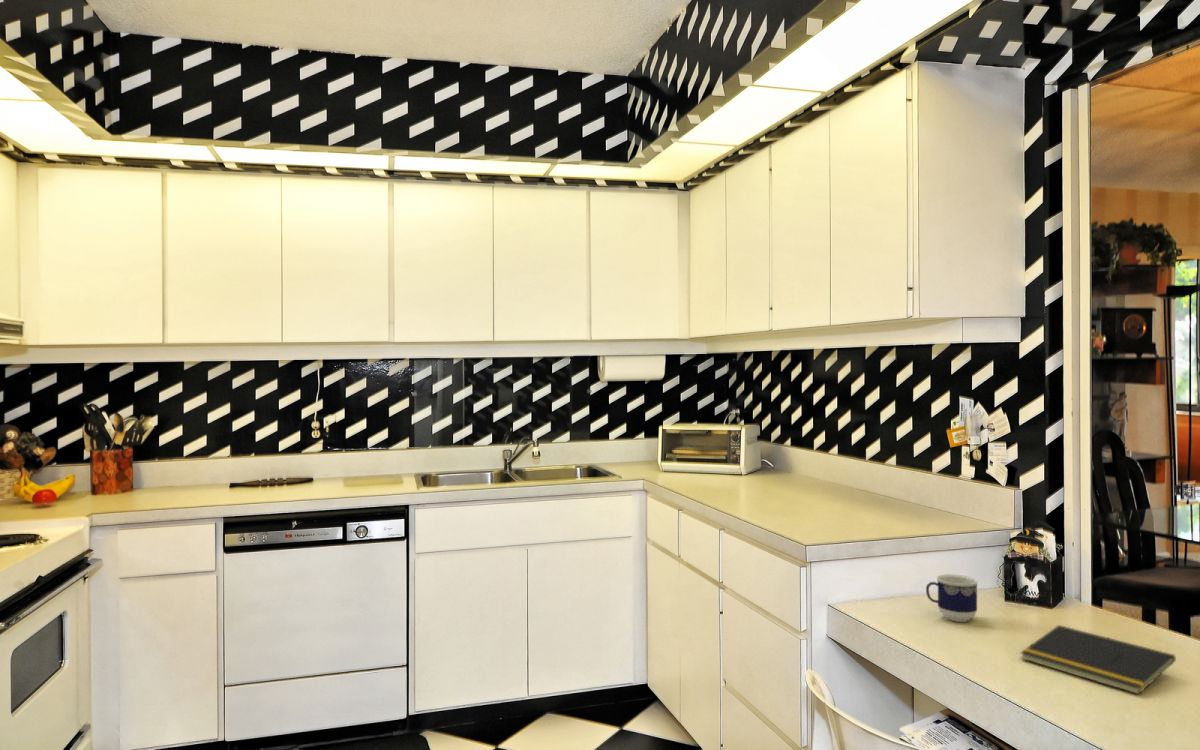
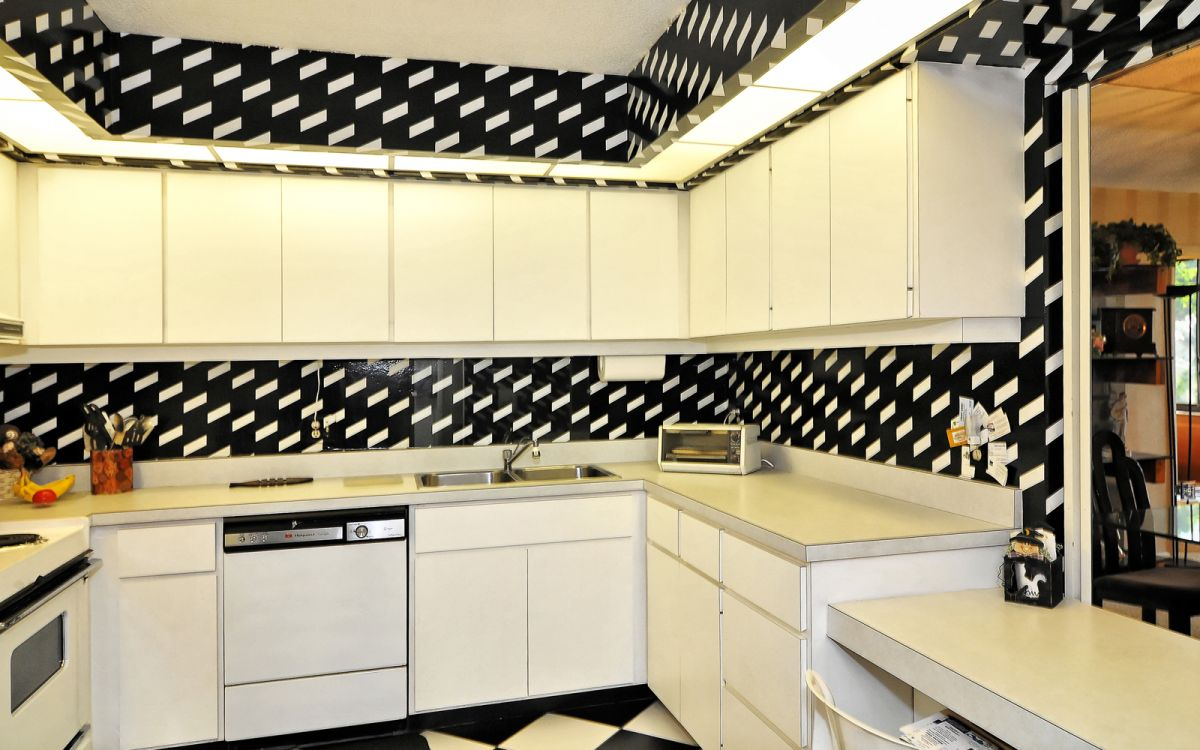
- cup [925,573,979,623]
- notepad [1019,624,1177,695]
